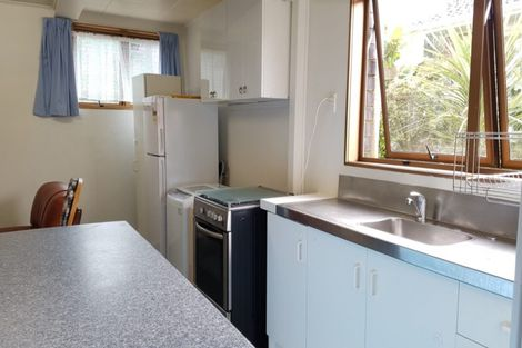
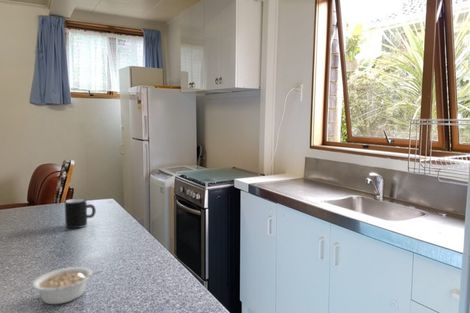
+ legume [31,266,103,305]
+ mug [64,197,97,229]
